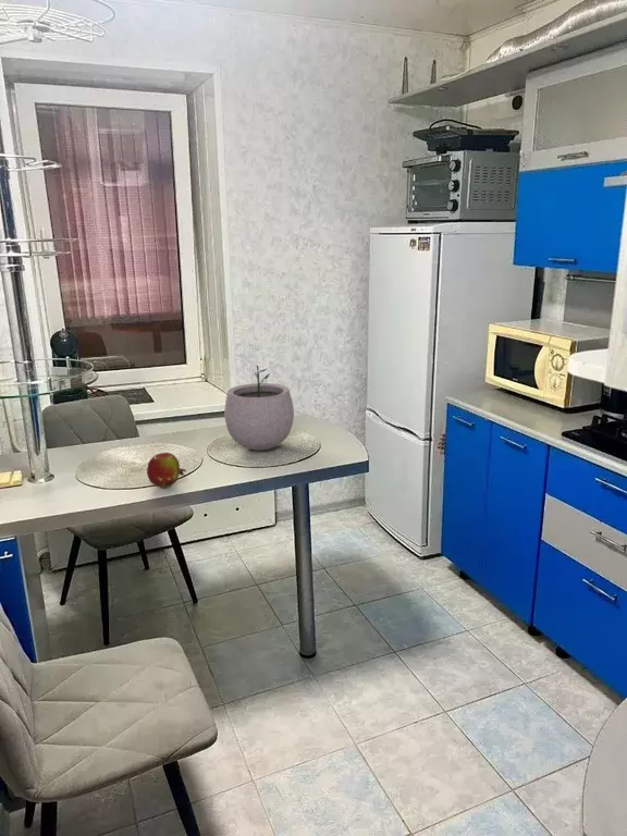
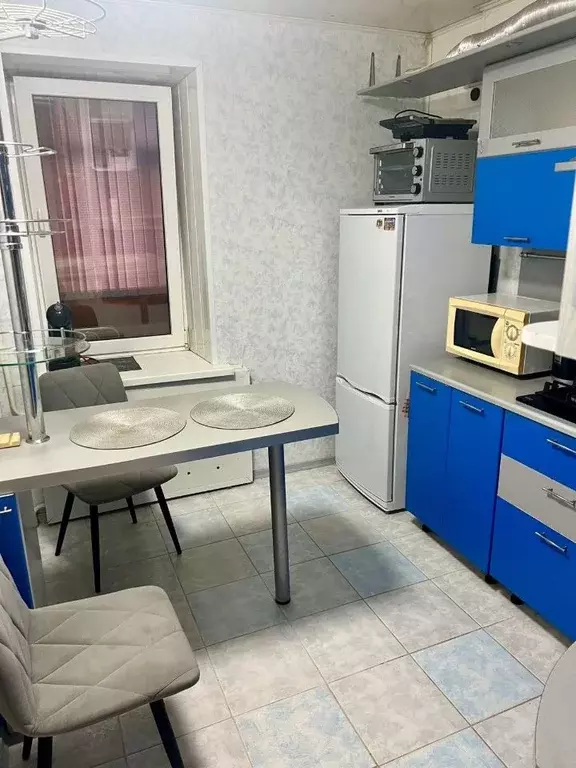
- plant pot [223,365,295,452]
- fruit [146,452,187,489]
